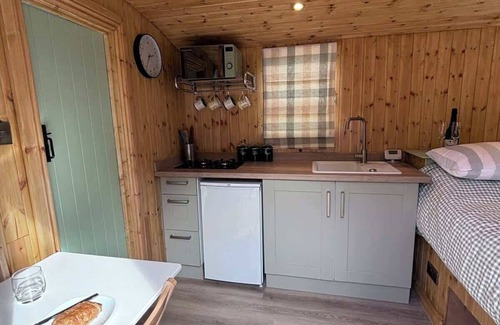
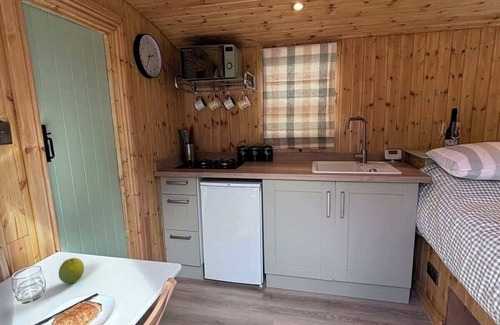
+ fruit [58,257,85,285]
